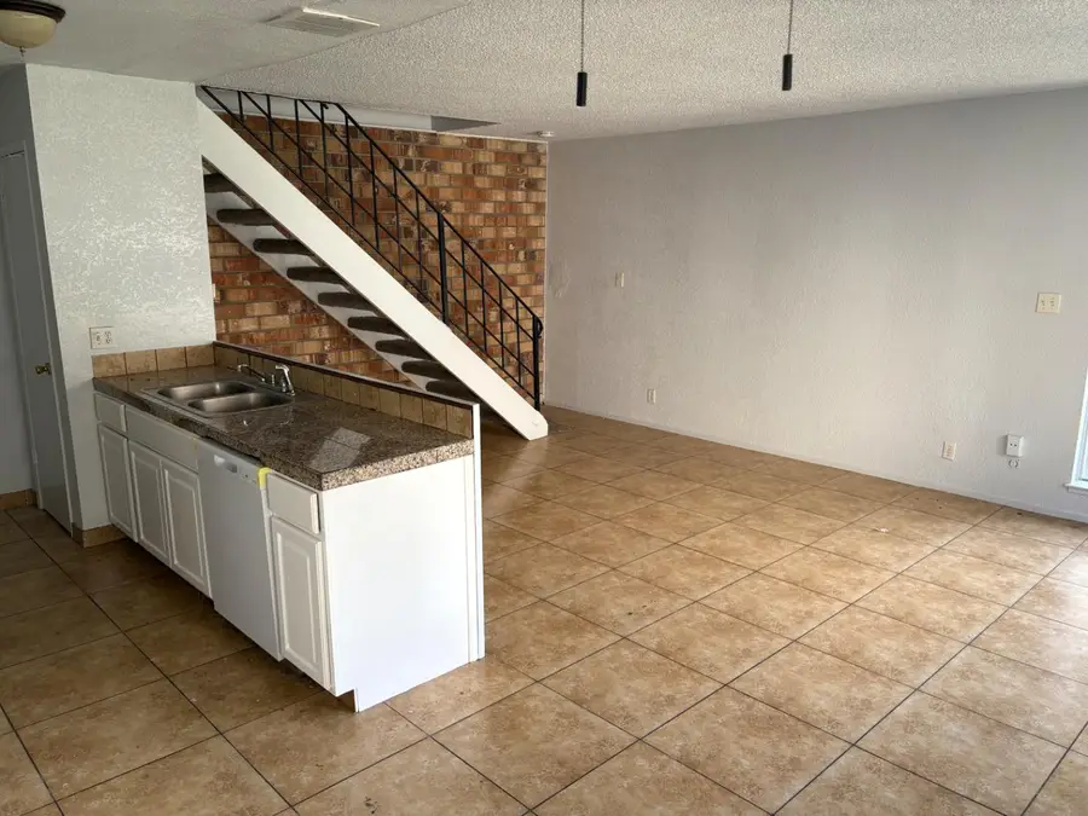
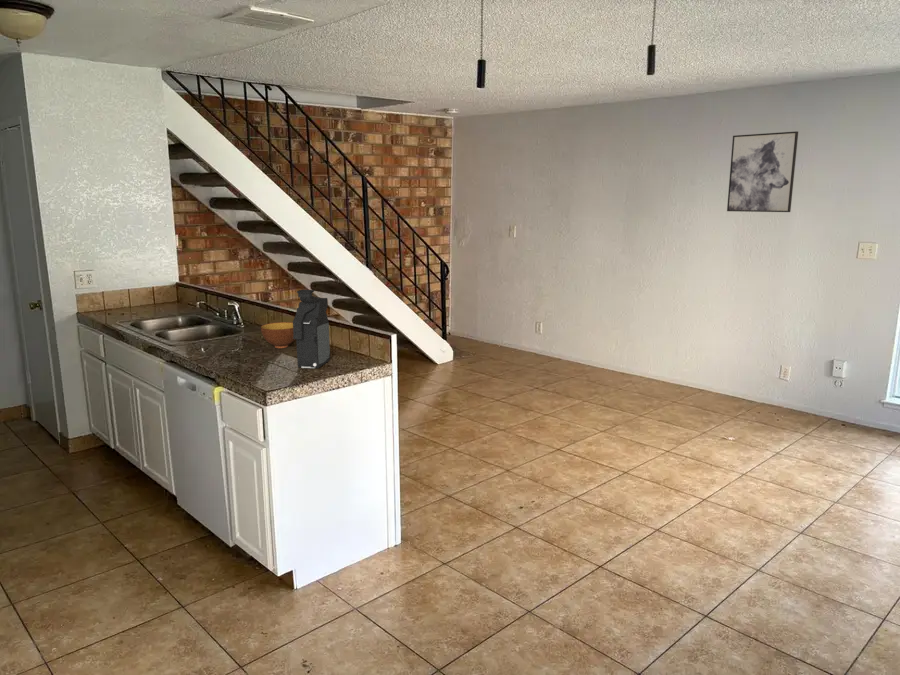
+ bowl [260,321,296,349]
+ coffee maker [292,289,331,369]
+ wall art [726,130,799,213]
